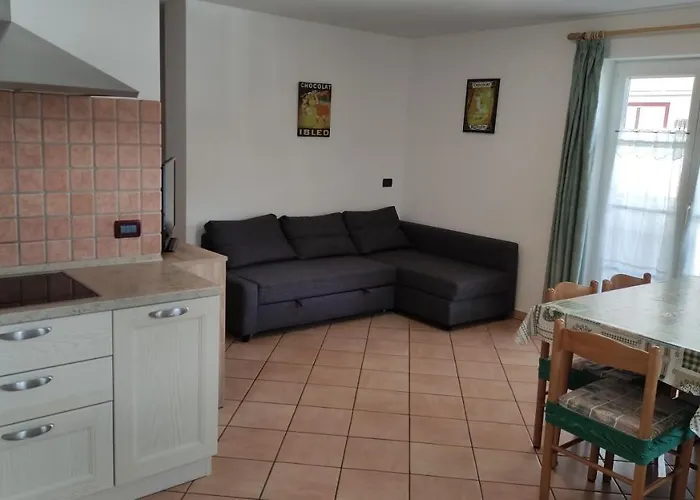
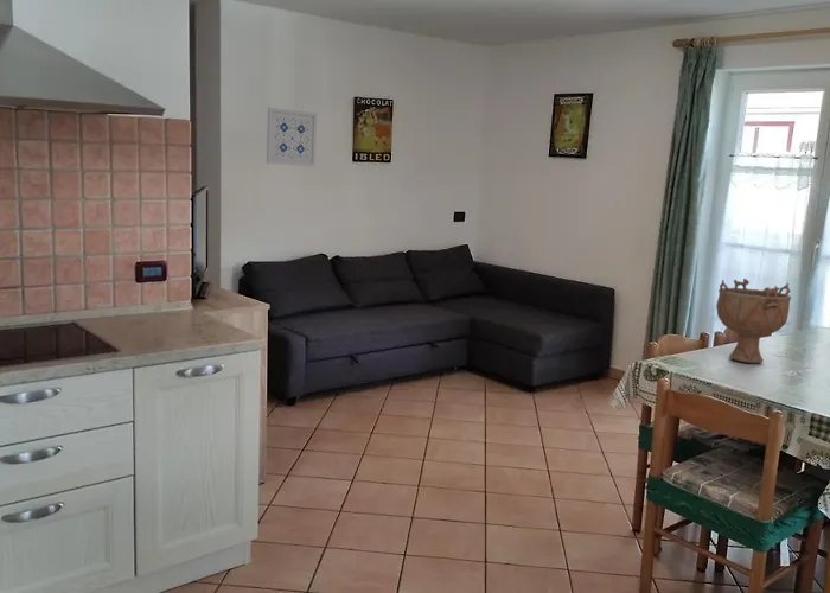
+ decorative bowl [715,278,792,364]
+ wall art [266,107,318,167]
